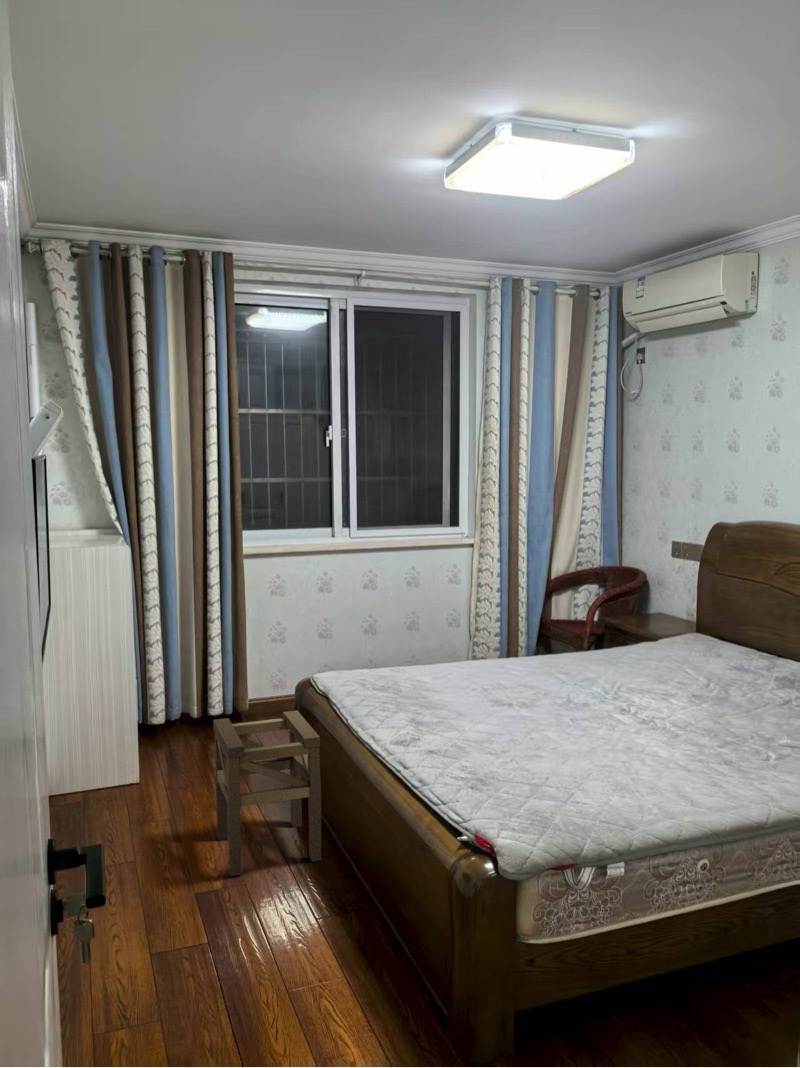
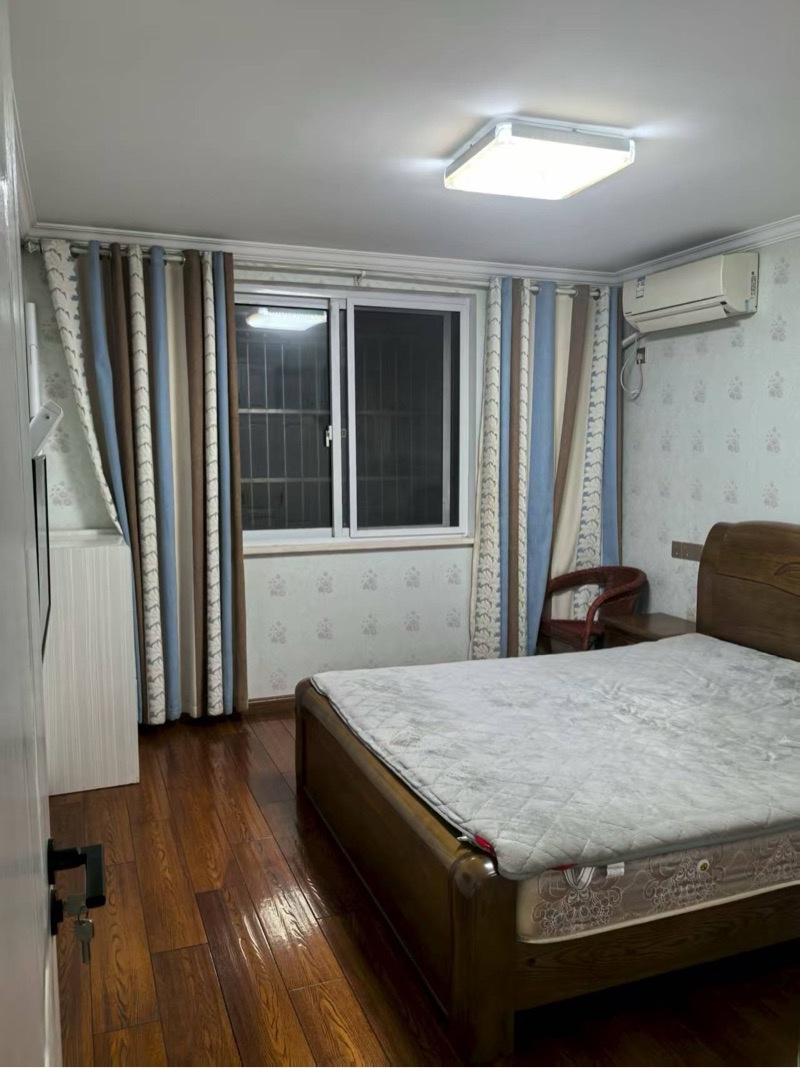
- stool [212,710,322,877]
